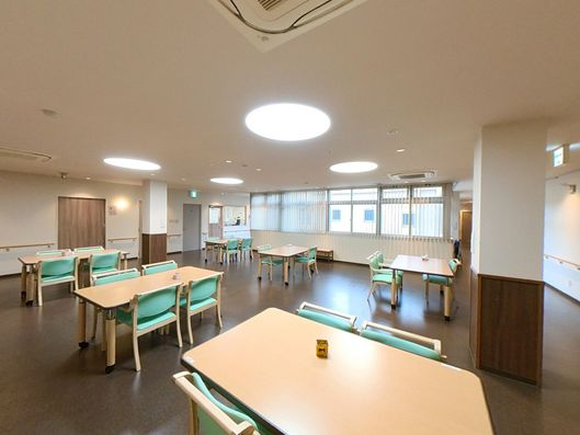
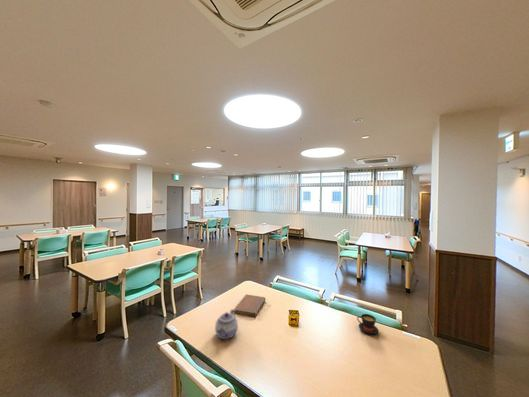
+ teacup [356,313,379,335]
+ notebook [233,294,266,318]
+ teapot [214,308,239,340]
